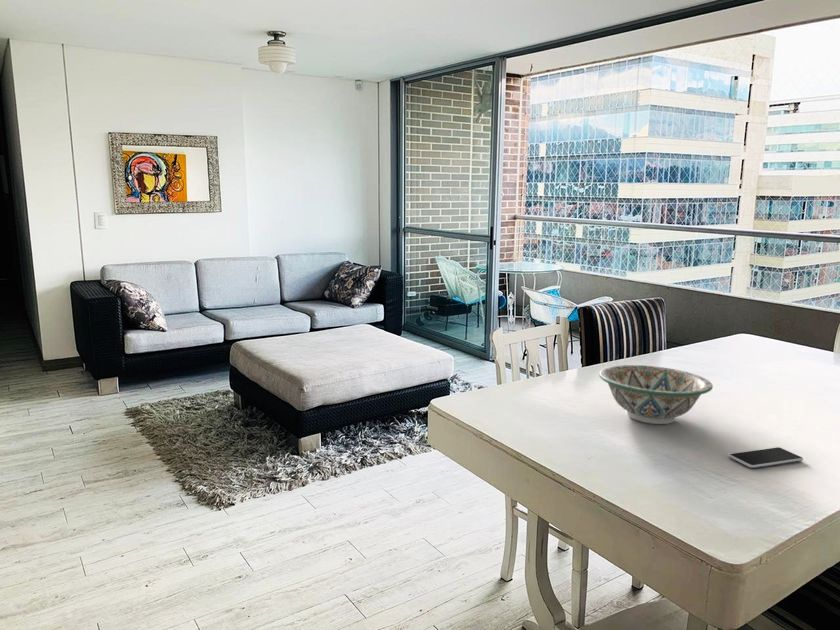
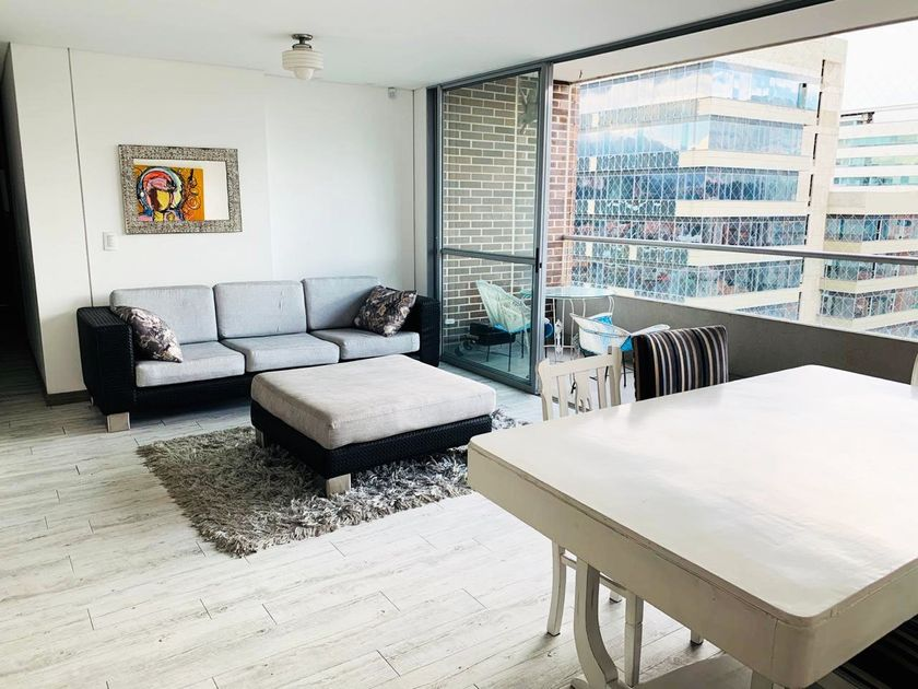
- smartphone [728,446,804,469]
- decorative bowl [598,364,714,425]
